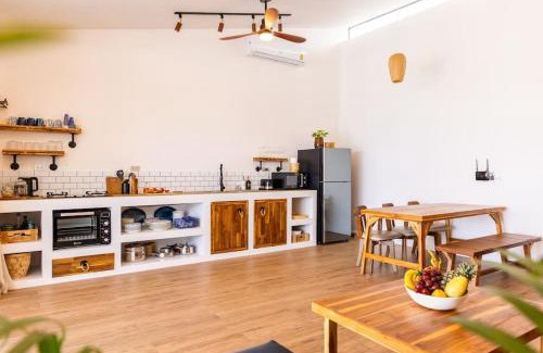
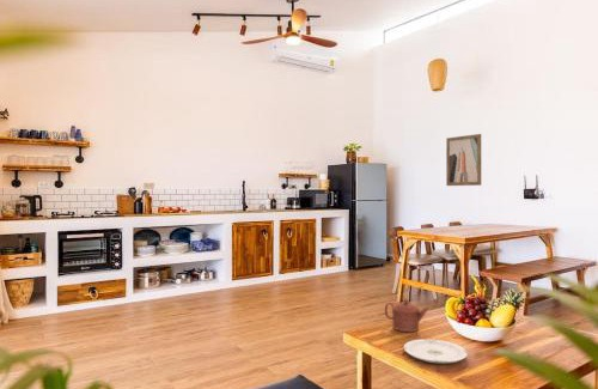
+ plate [403,338,469,365]
+ wall art [445,133,482,187]
+ teapot [384,298,429,333]
